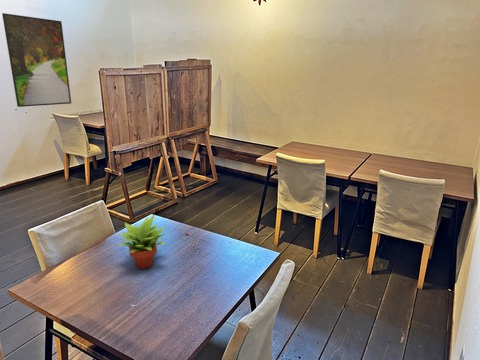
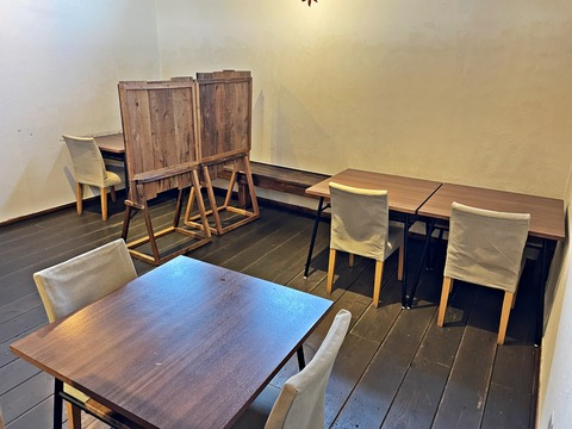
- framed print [1,12,72,108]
- succulent plant [117,214,167,270]
